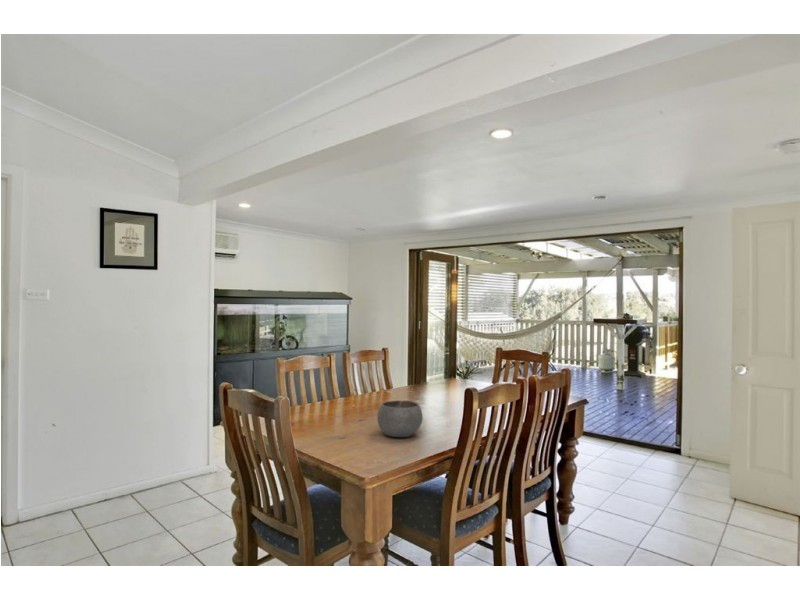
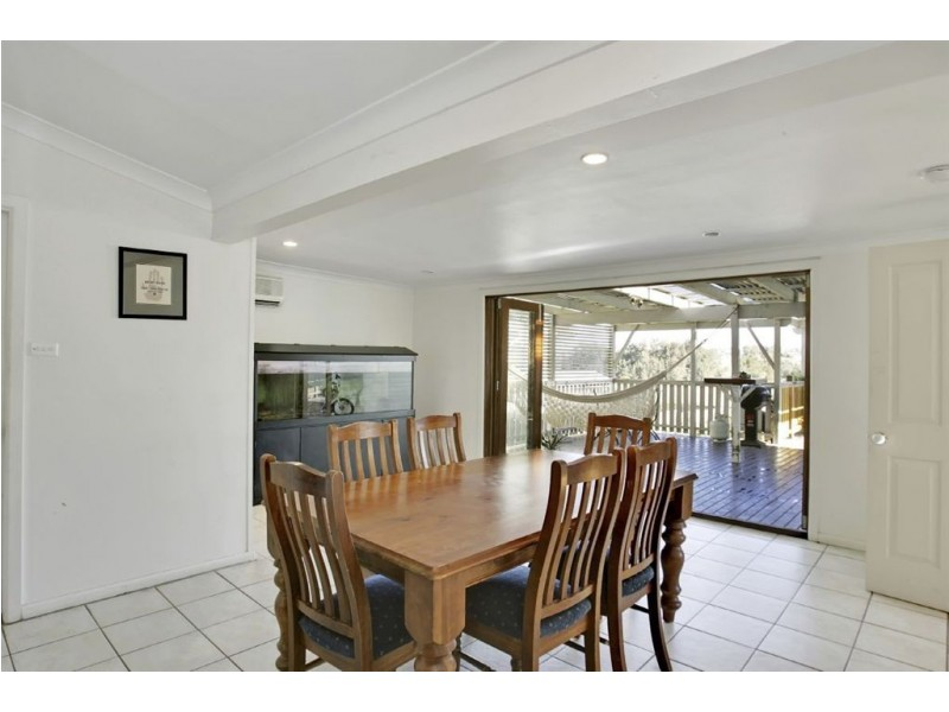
- bowl [376,399,424,438]
